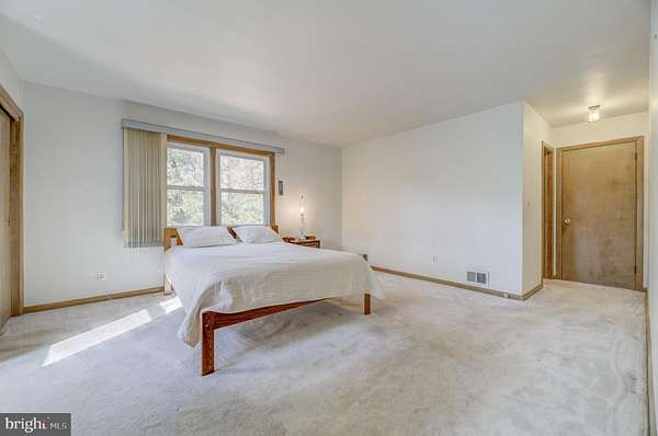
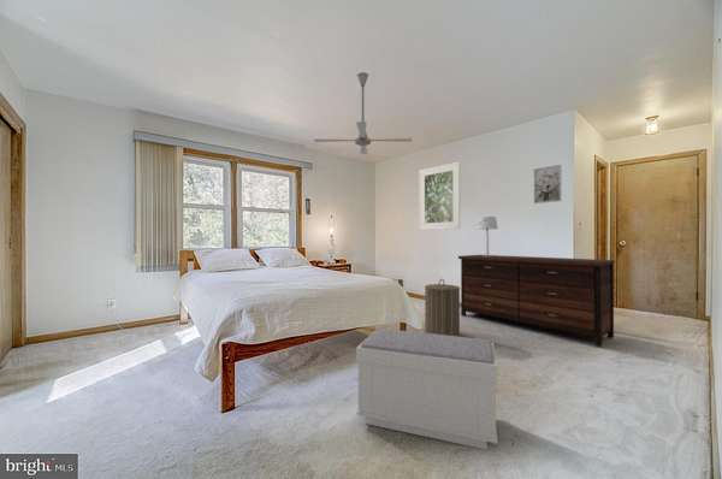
+ dresser [457,254,616,348]
+ ceiling fan [313,71,413,155]
+ table lamp [475,215,499,258]
+ bench [355,327,499,451]
+ laundry hamper [424,278,461,337]
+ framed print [418,160,461,231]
+ wall art [533,164,563,205]
